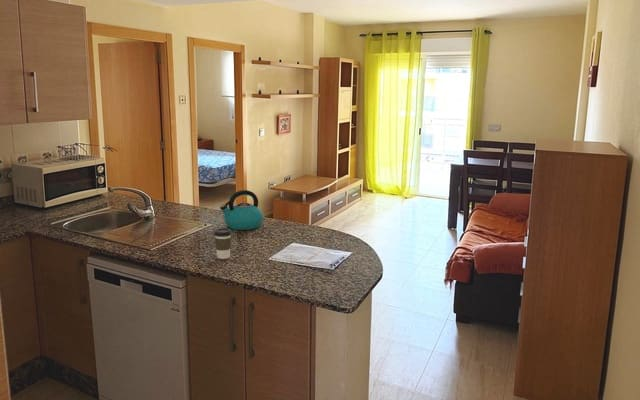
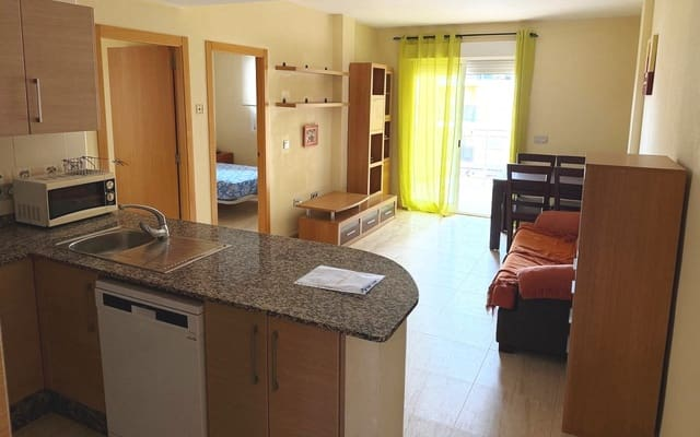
- coffee cup [213,228,233,260]
- kettle [219,189,264,231]
